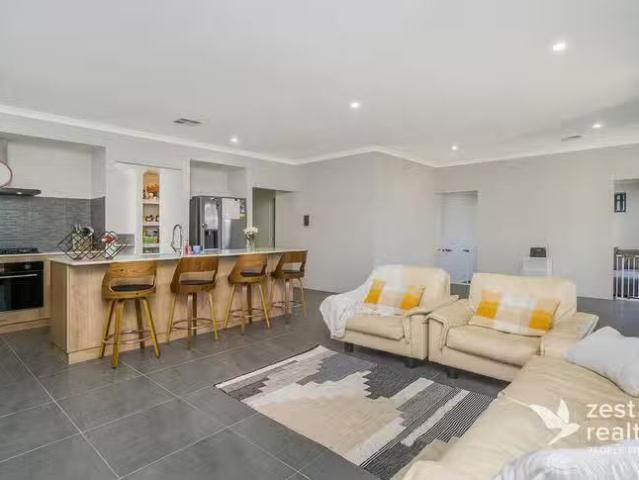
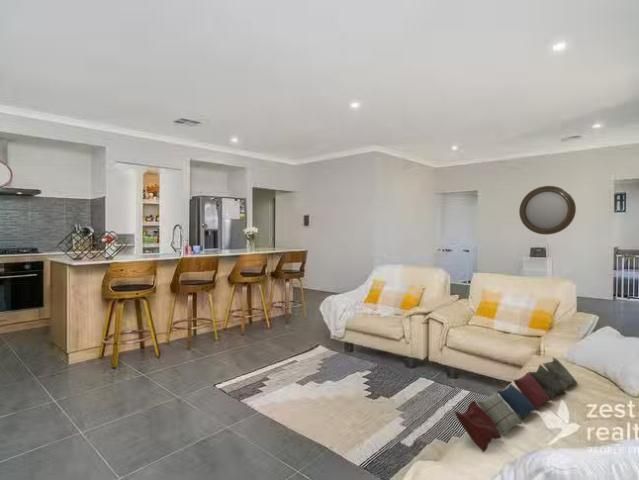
+ home mirror [518,185,577,236]
+ cushion [454,356,578,453]
